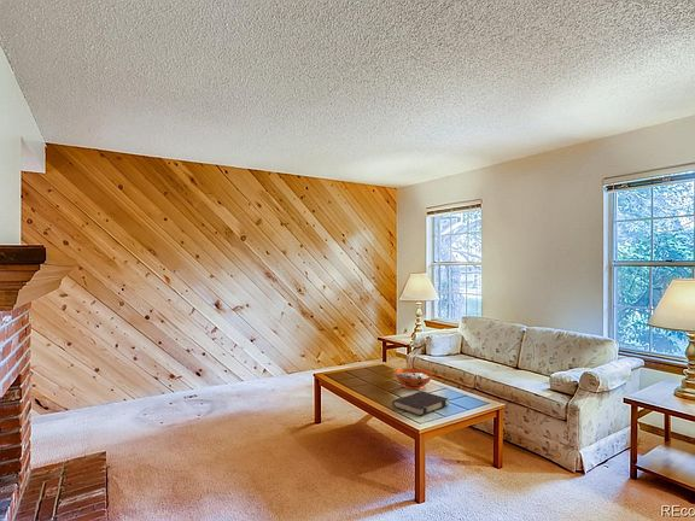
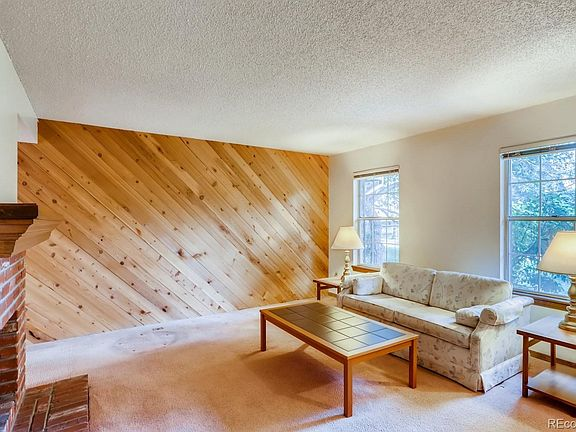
- book [391,391,450,417]
- decorative bowl [393,368,433,391]
